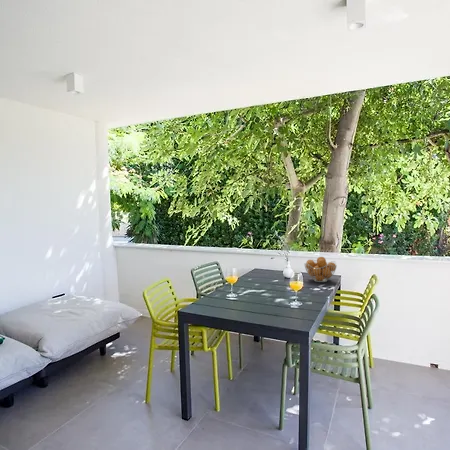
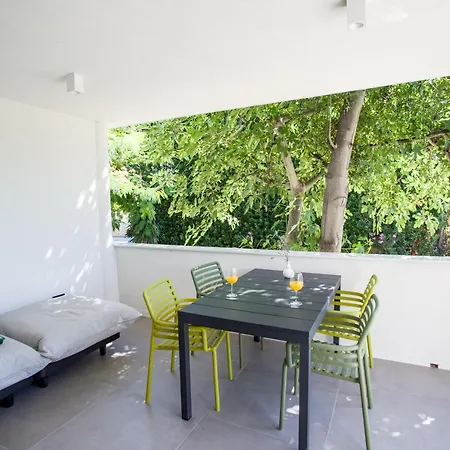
- fruit basket [303,256,338,283]
